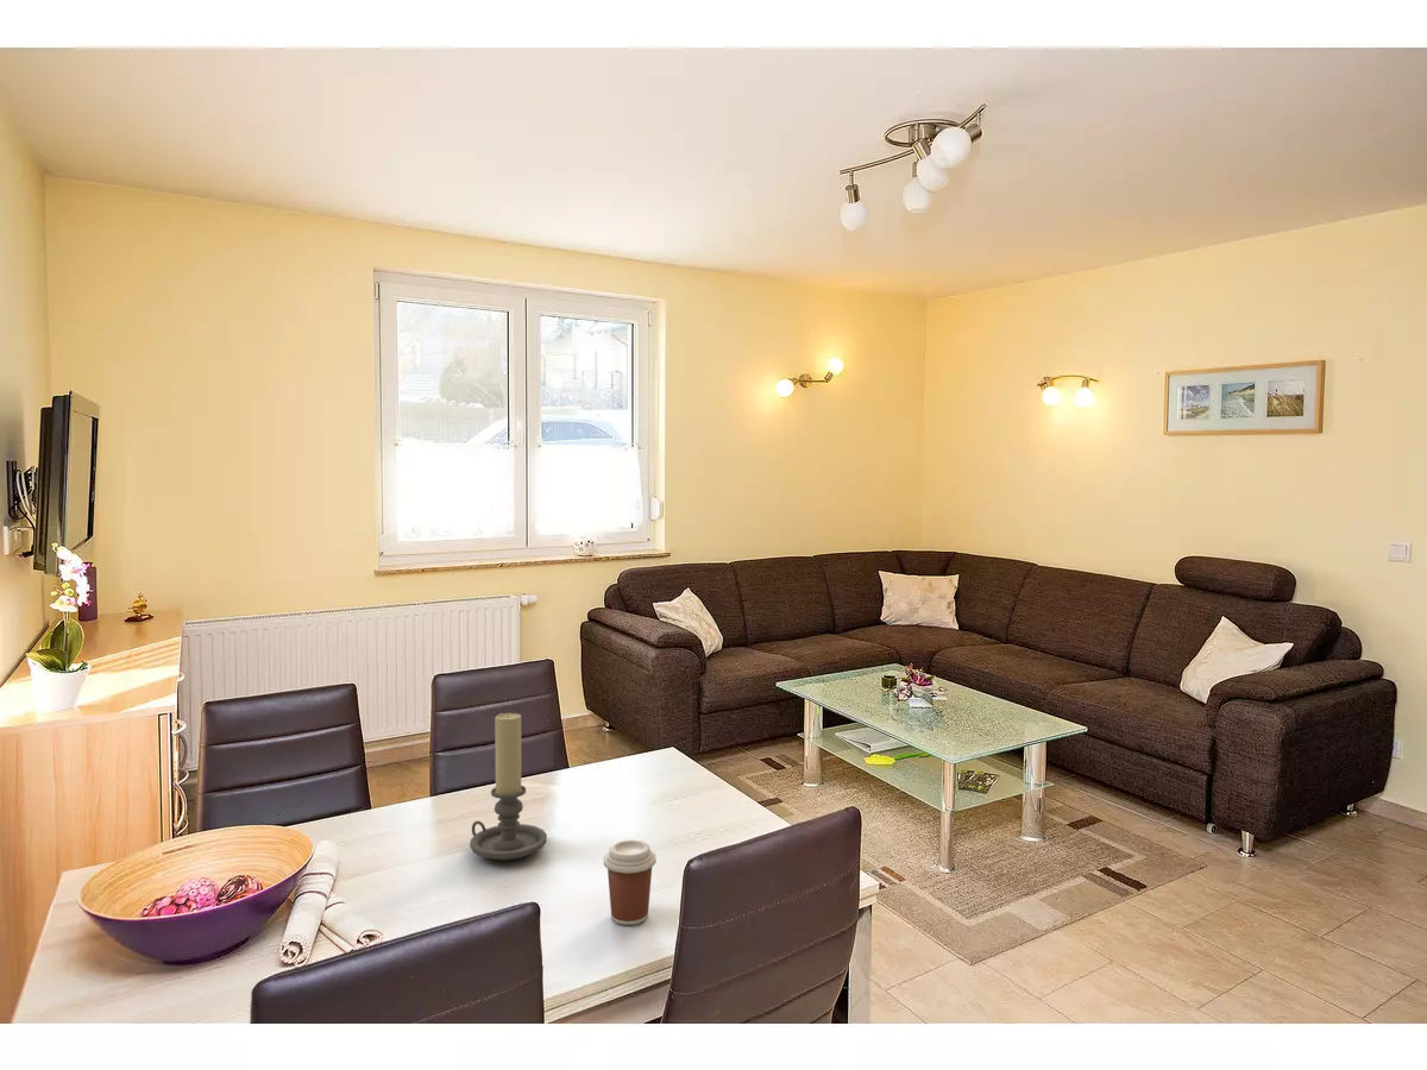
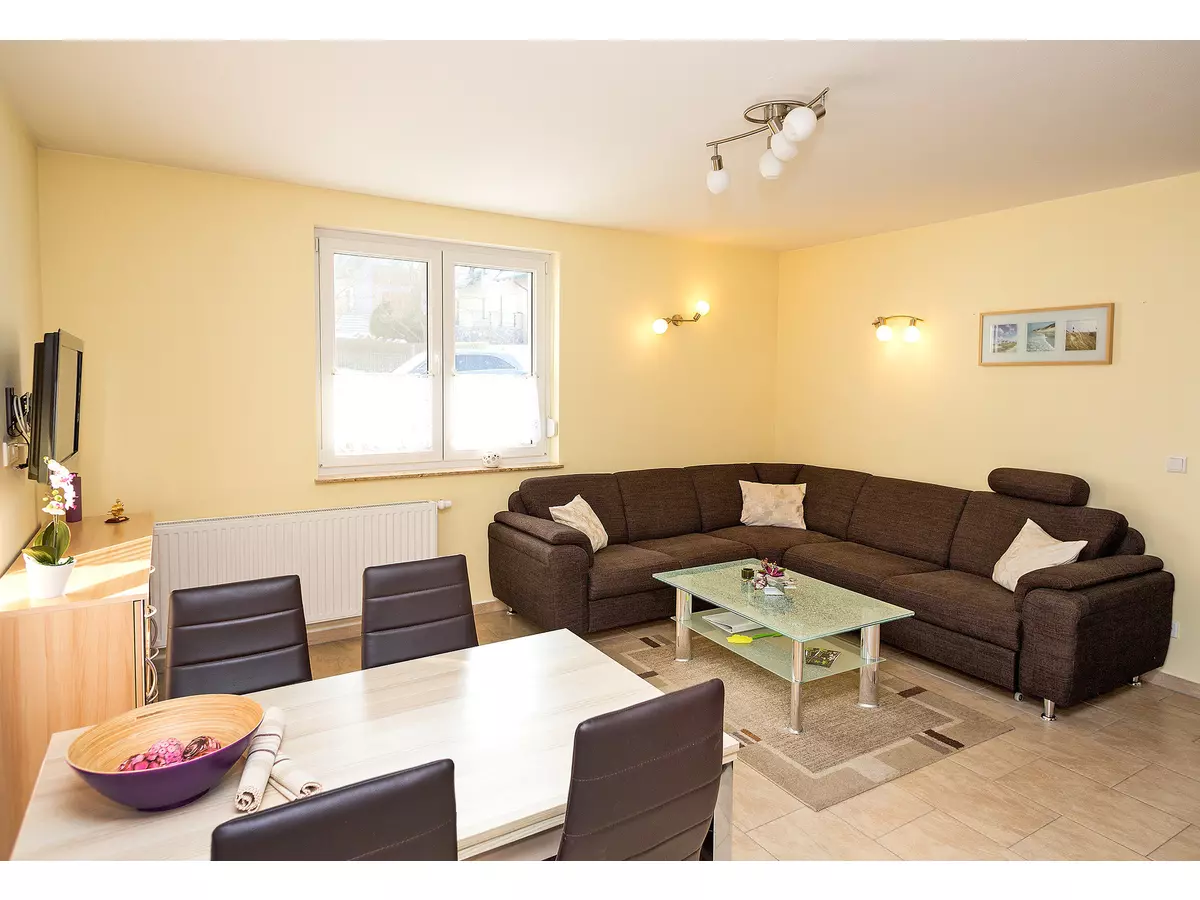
- candle holder [469,712,548,862]
- coffee cup [603,838,658,926]
